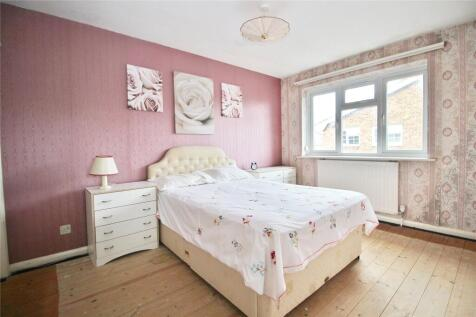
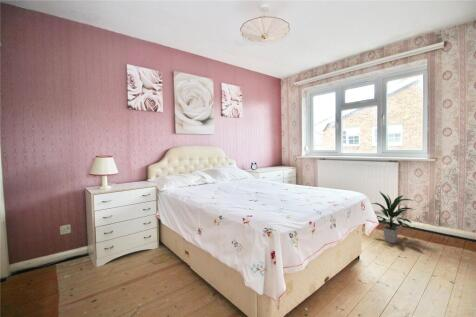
+ indoor plant [370,190,417,244]
